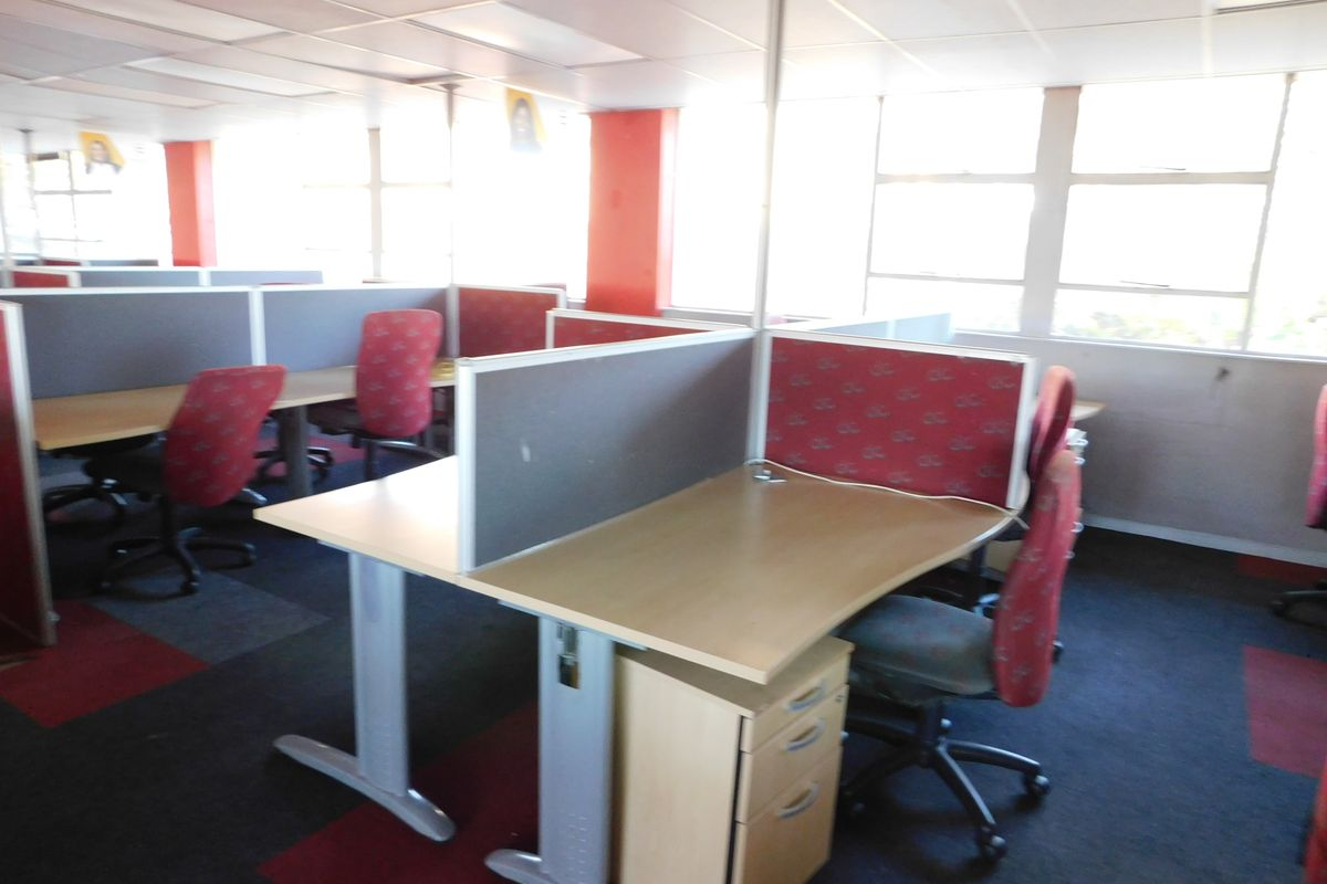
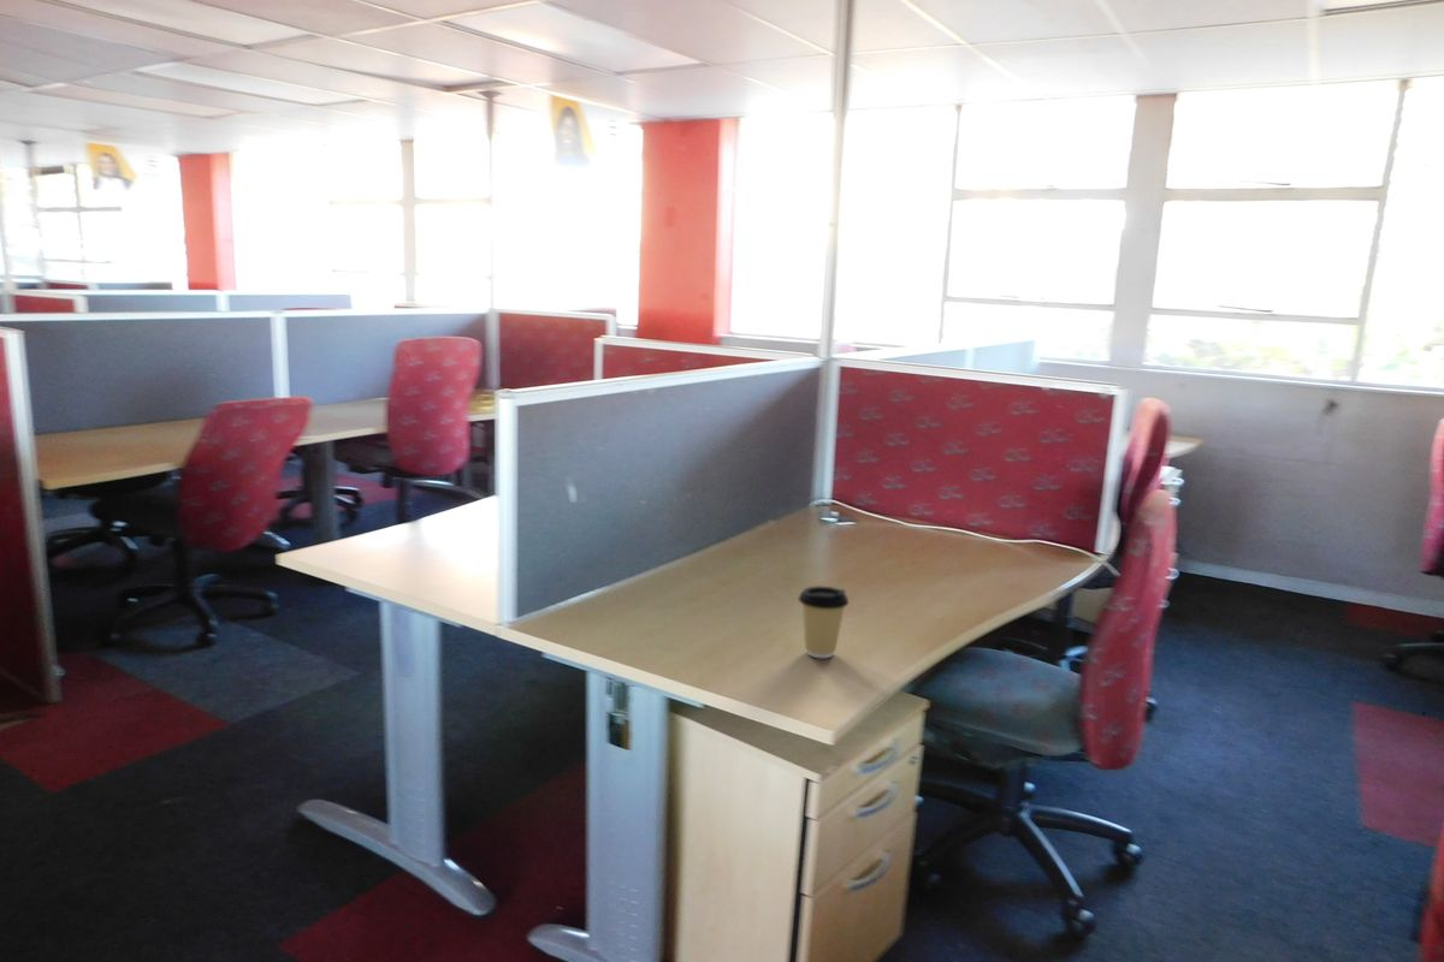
+ coffee cup [797,584,850,659]
